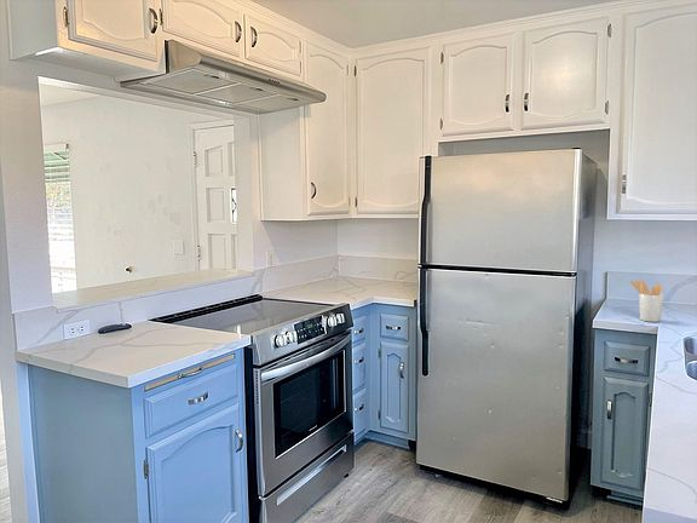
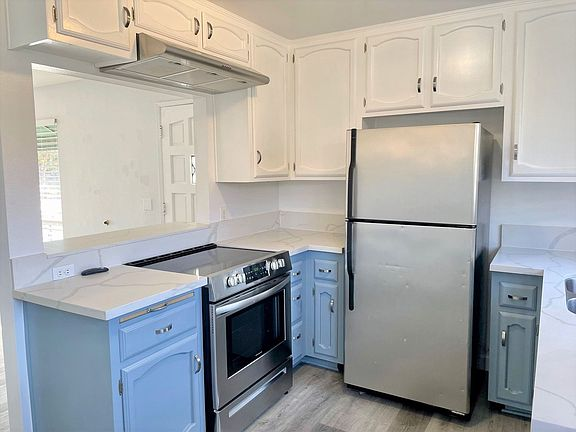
- utensil holder [629,280,664,323]
